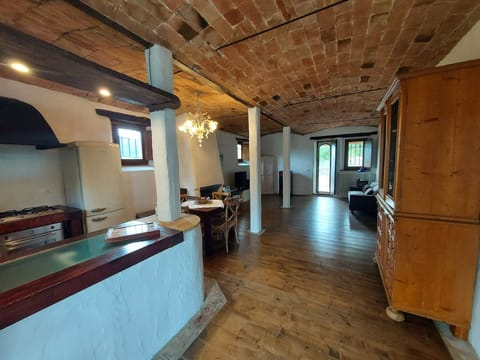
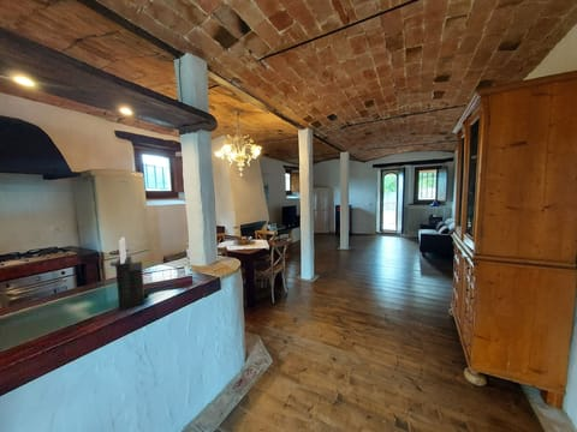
+ knife block [114,236,150,311]
